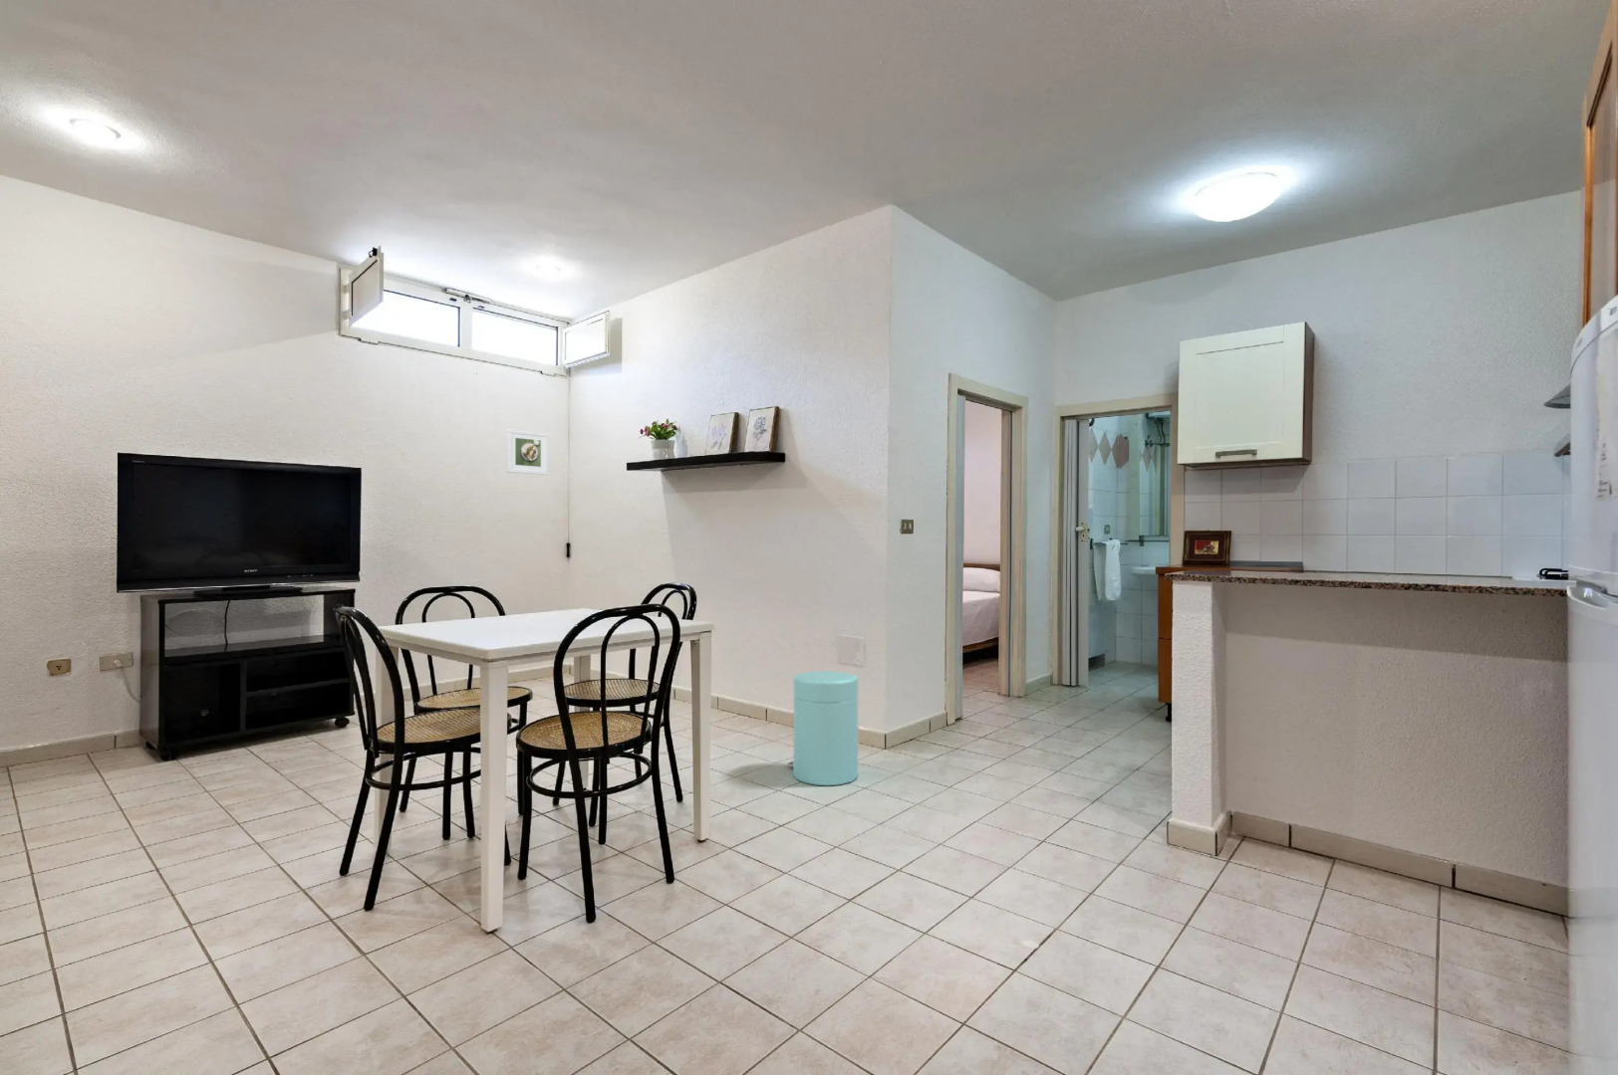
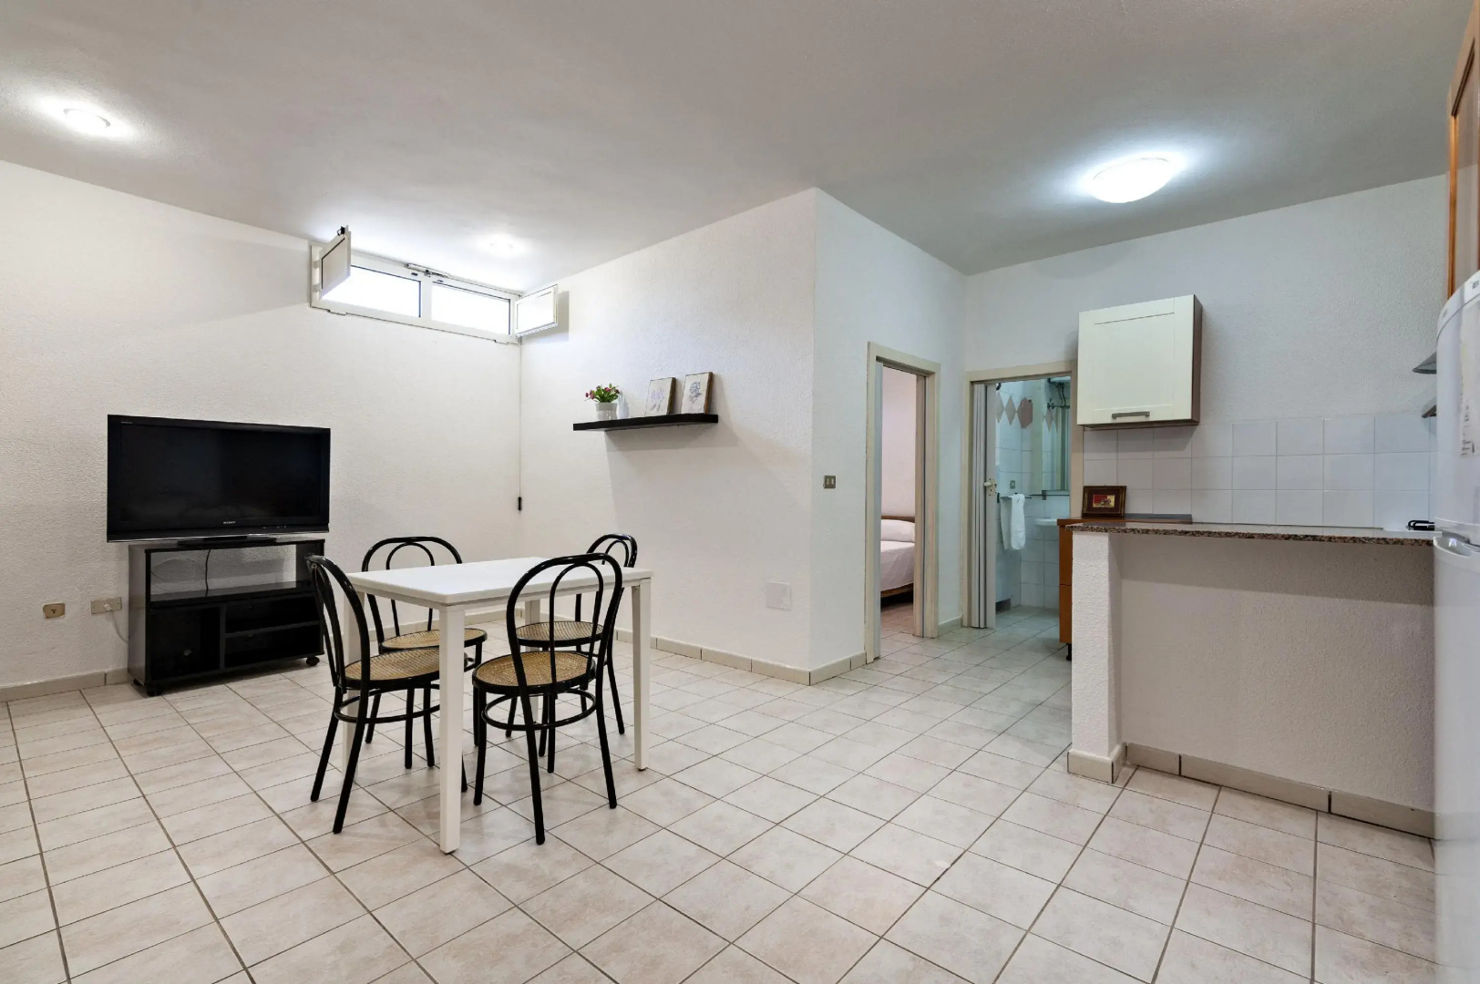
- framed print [507,428,549,476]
- trash can [787,669,859,786]
